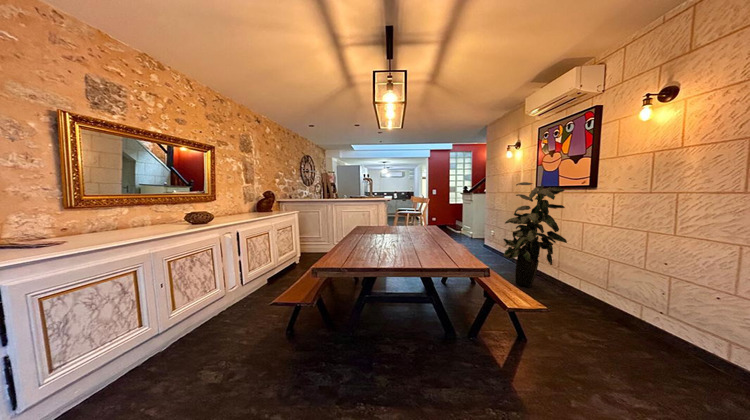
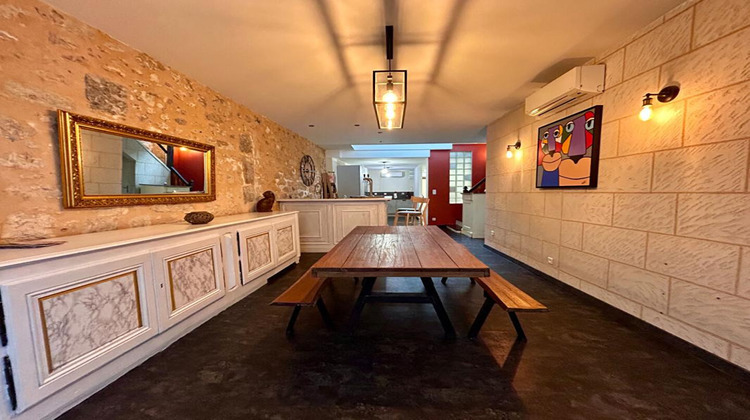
- indoor plant [502,181,568,288]
